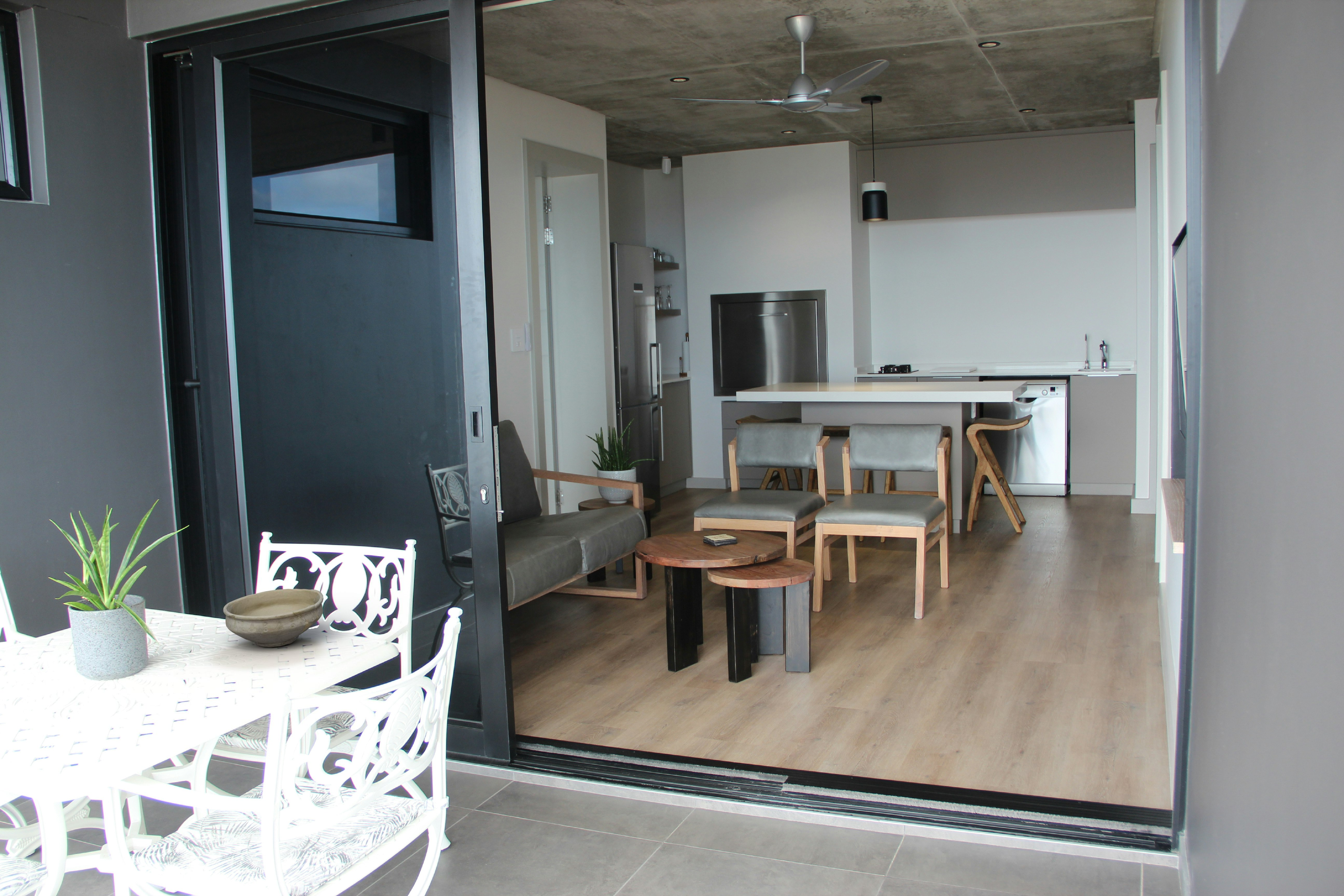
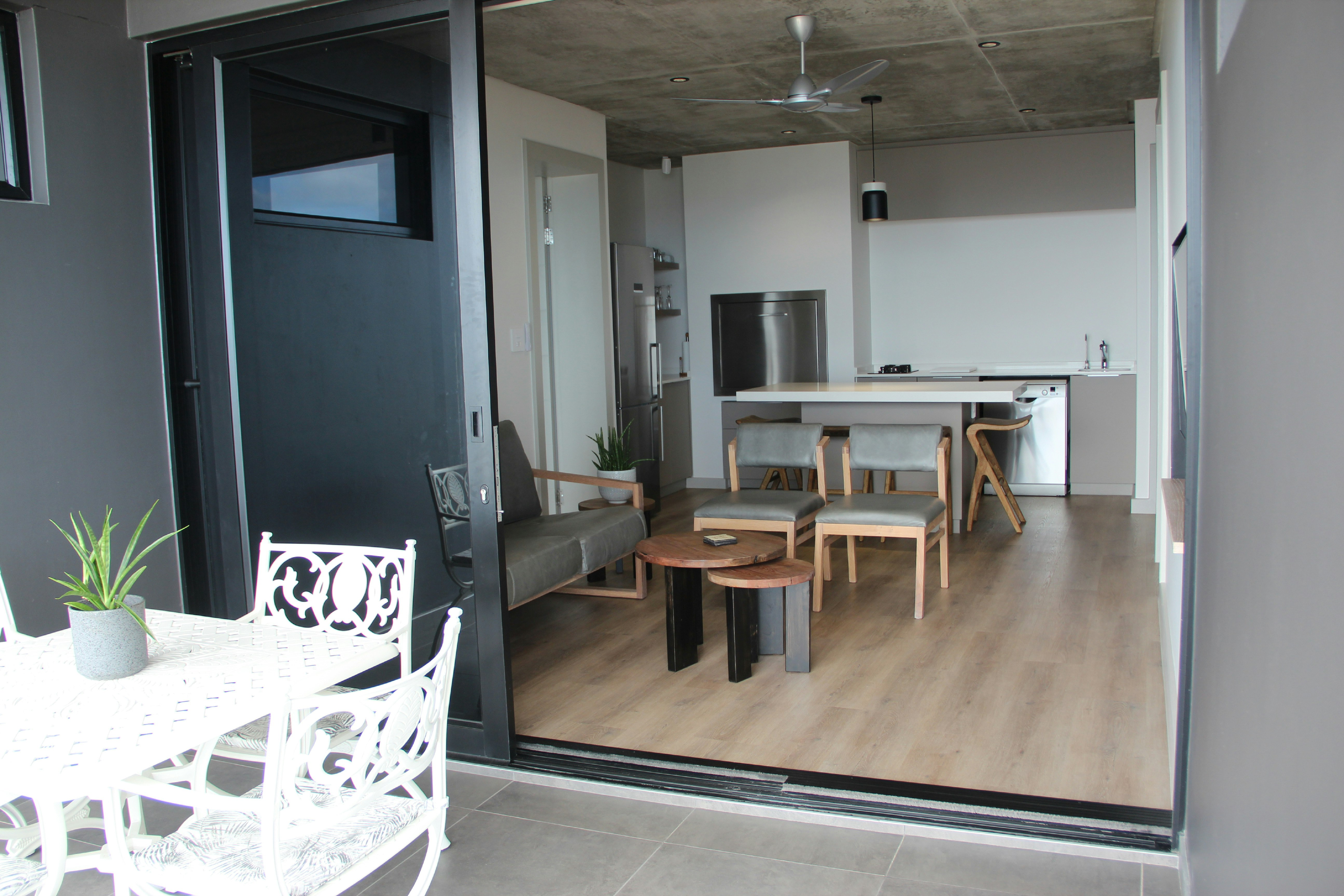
- bowl [223,589,324,648]
